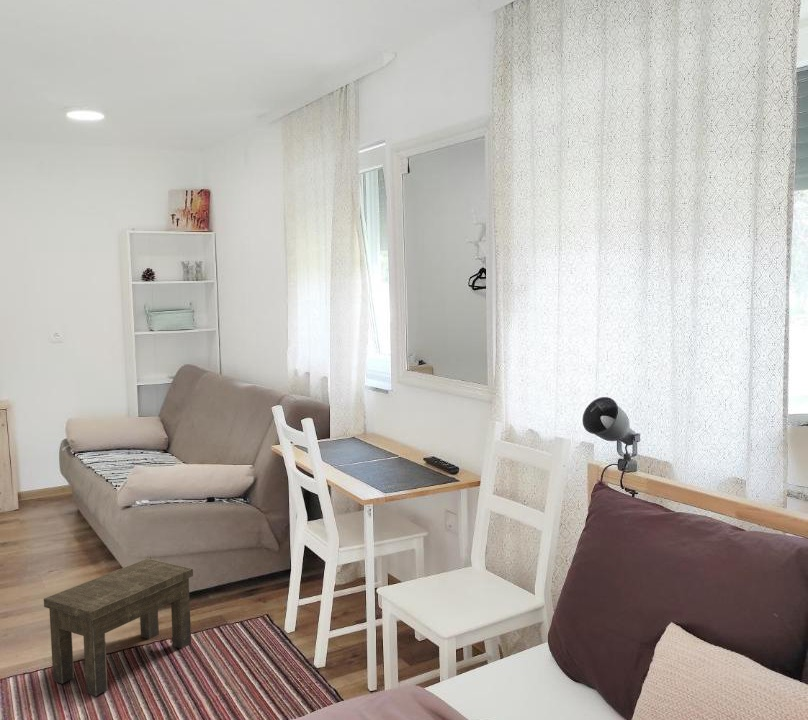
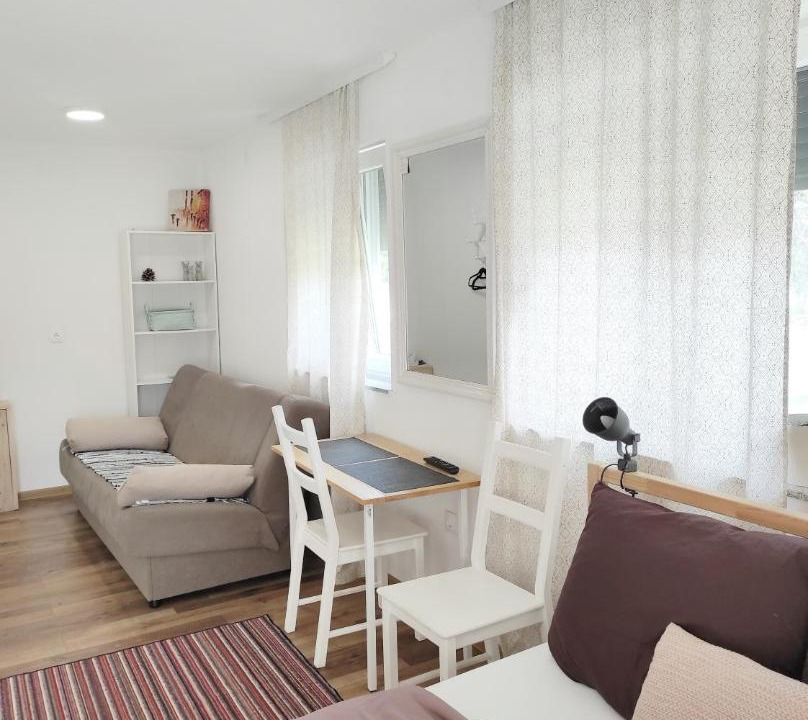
- side table [43,558,194,697]
